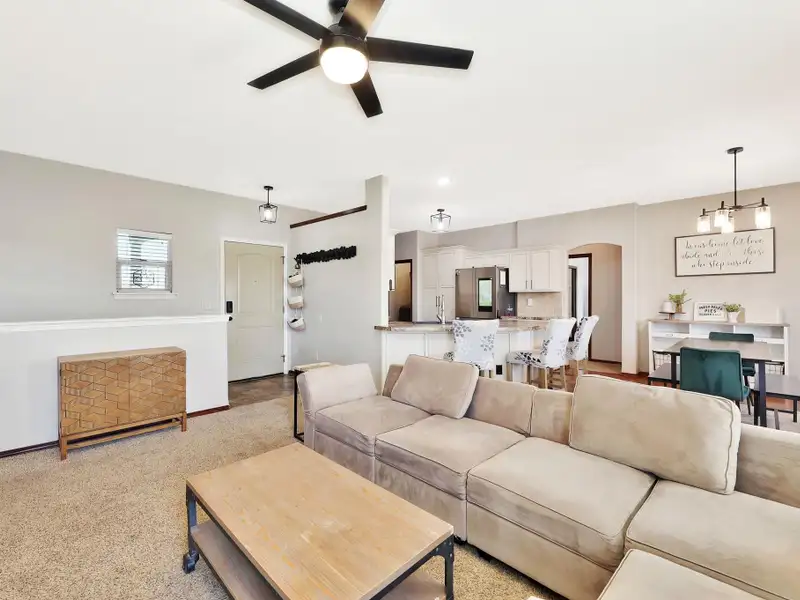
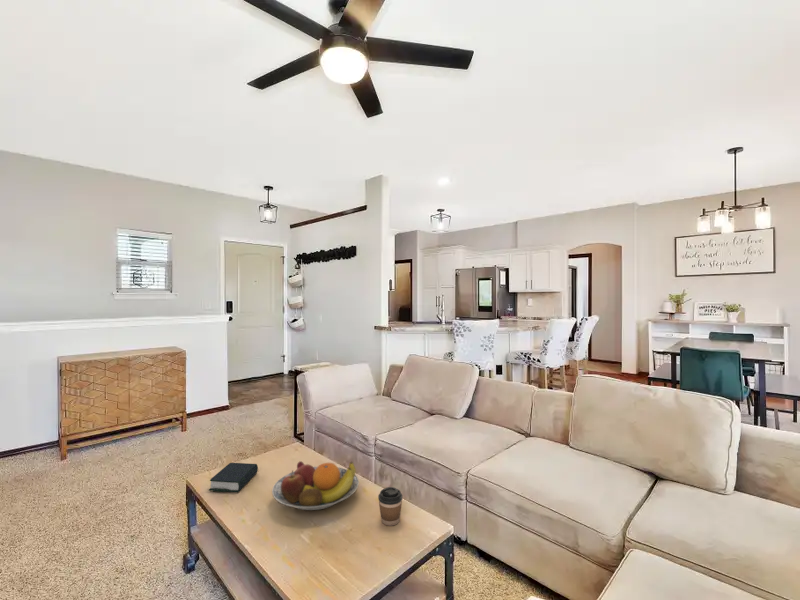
+ fruit bowl [271,460,360,511]
+ coffee cup [377,486,403,527]
+ book [208,462,259,493]
